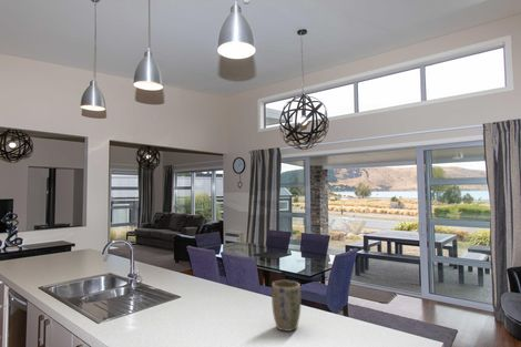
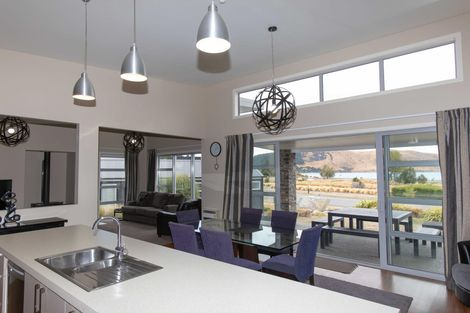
- plant pot [270,279,302,333]
